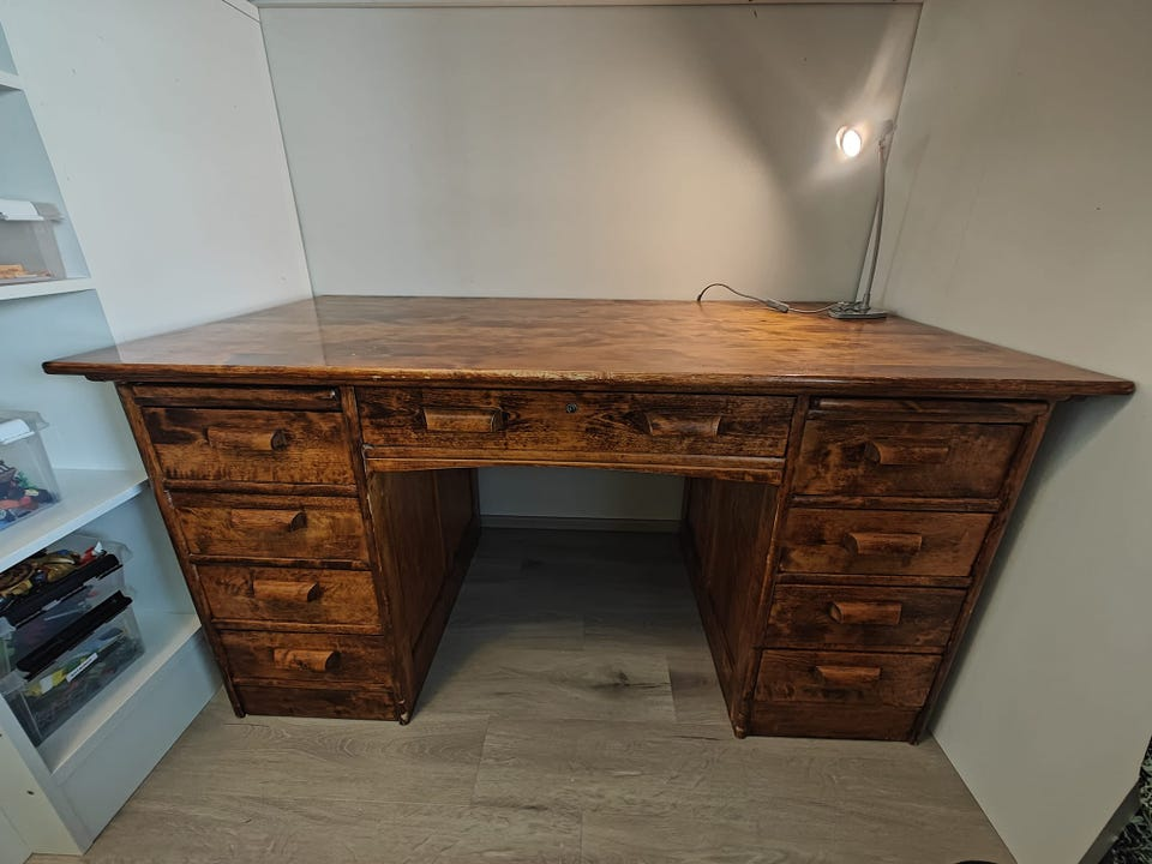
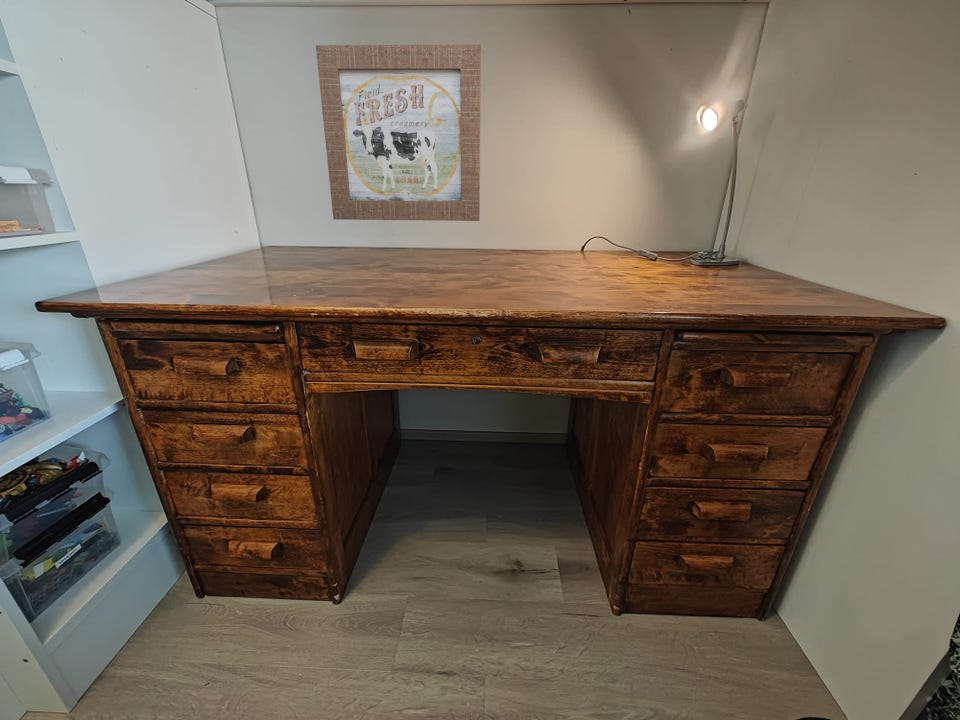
+ wall art [315,44,482,222]
